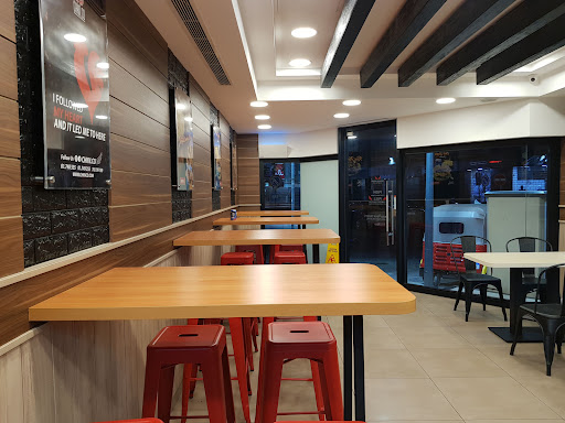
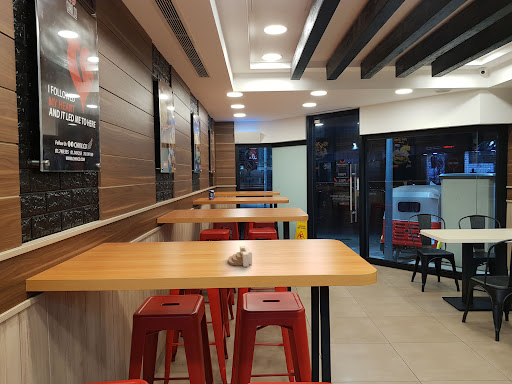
+ architectural model [227,245,253,268]
